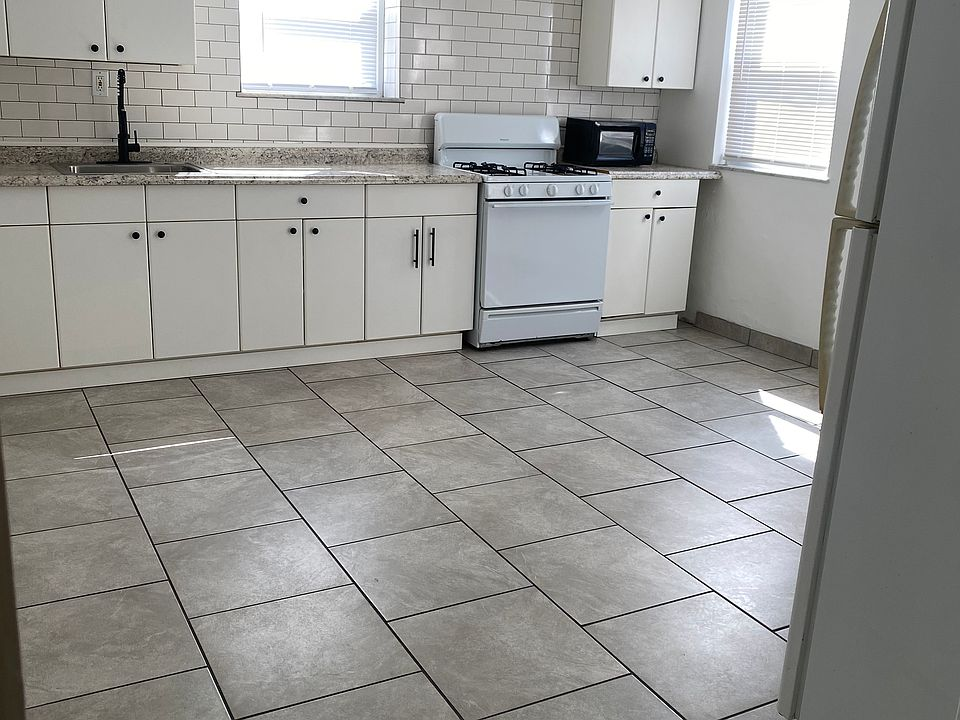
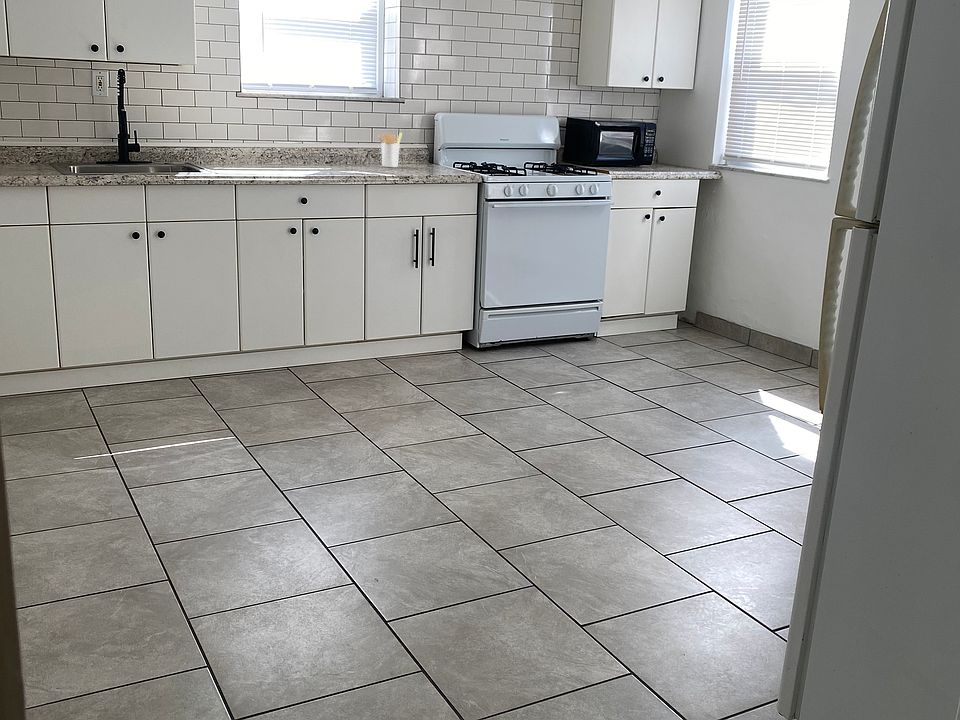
+ utensil holder [377,131,403,168]
